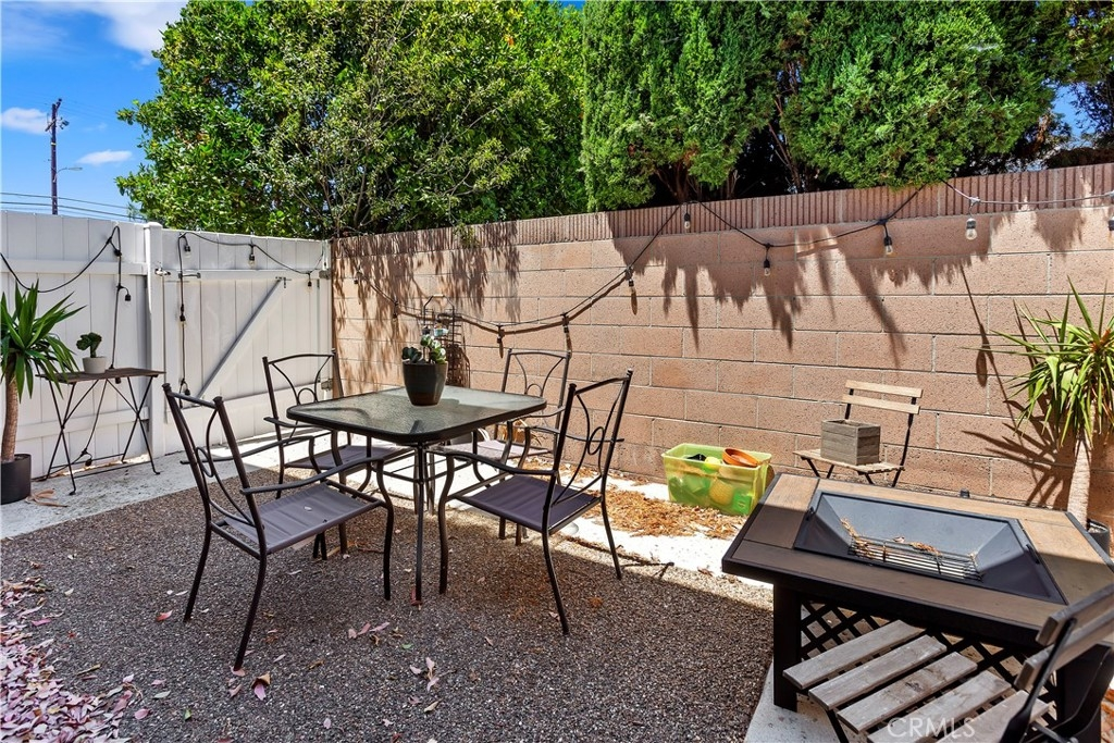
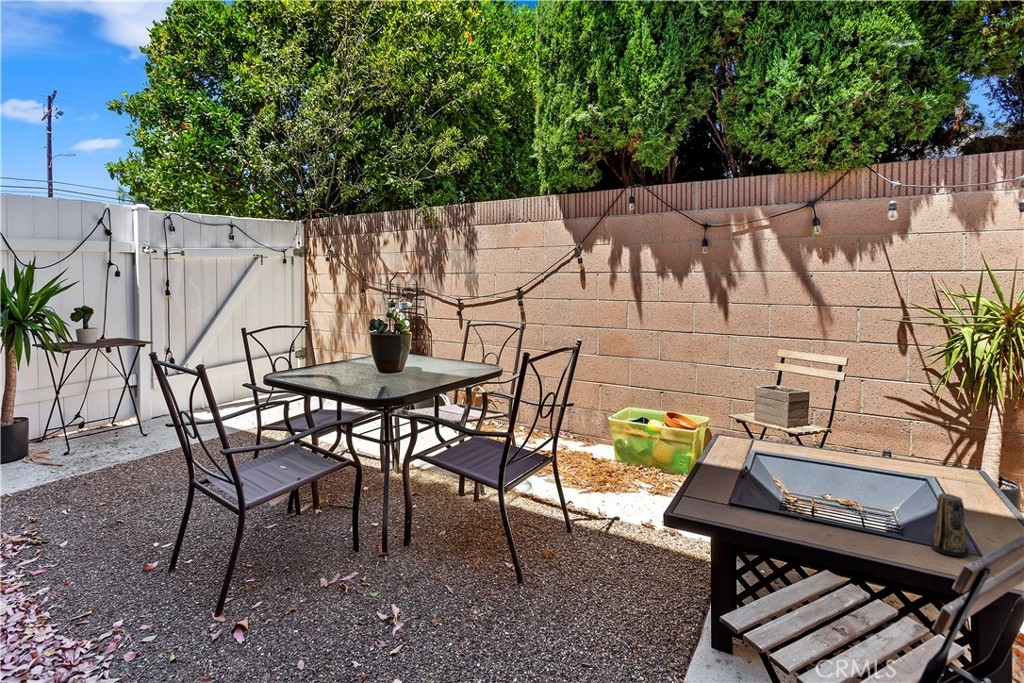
+ candle [930,493,970,557]
